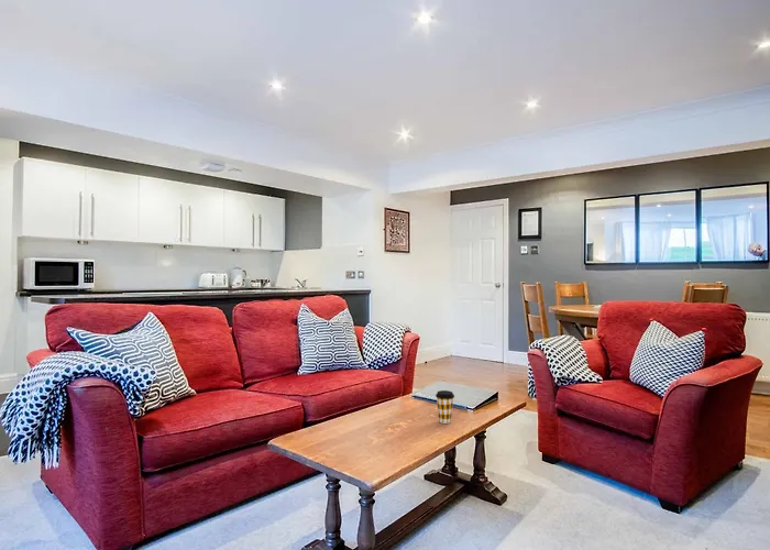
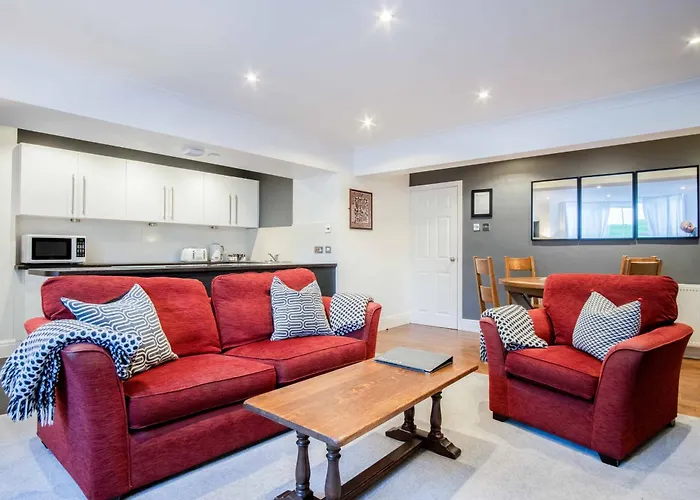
- coffee cup [435,389,455,425]
